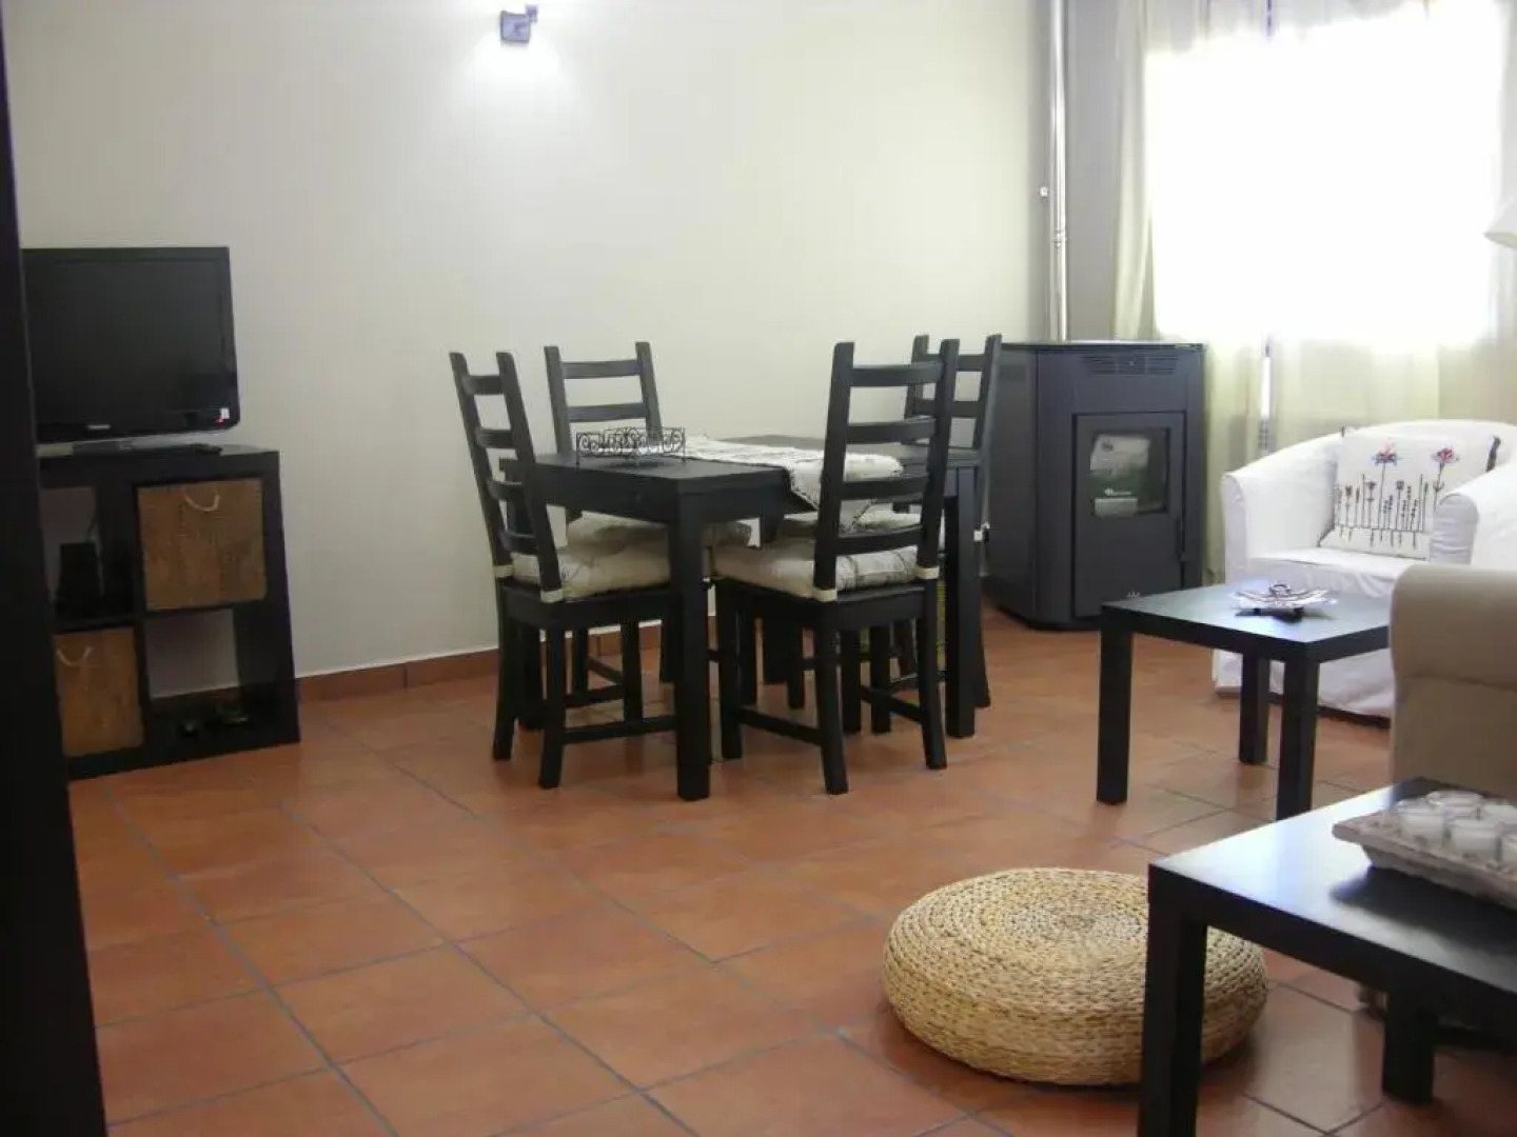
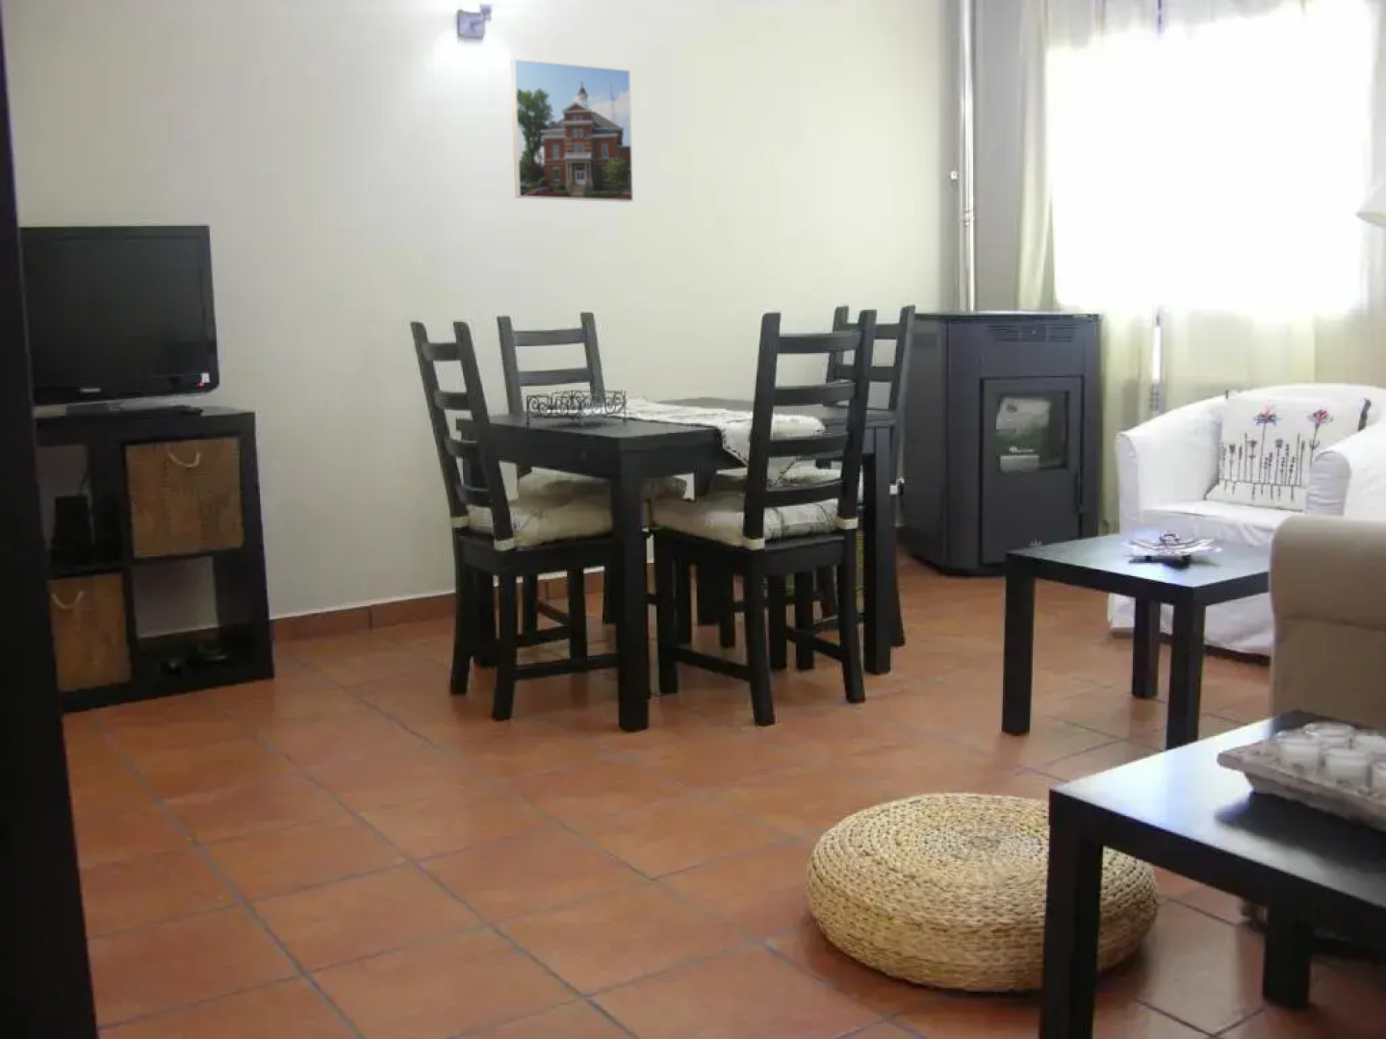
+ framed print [510,58,634,203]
